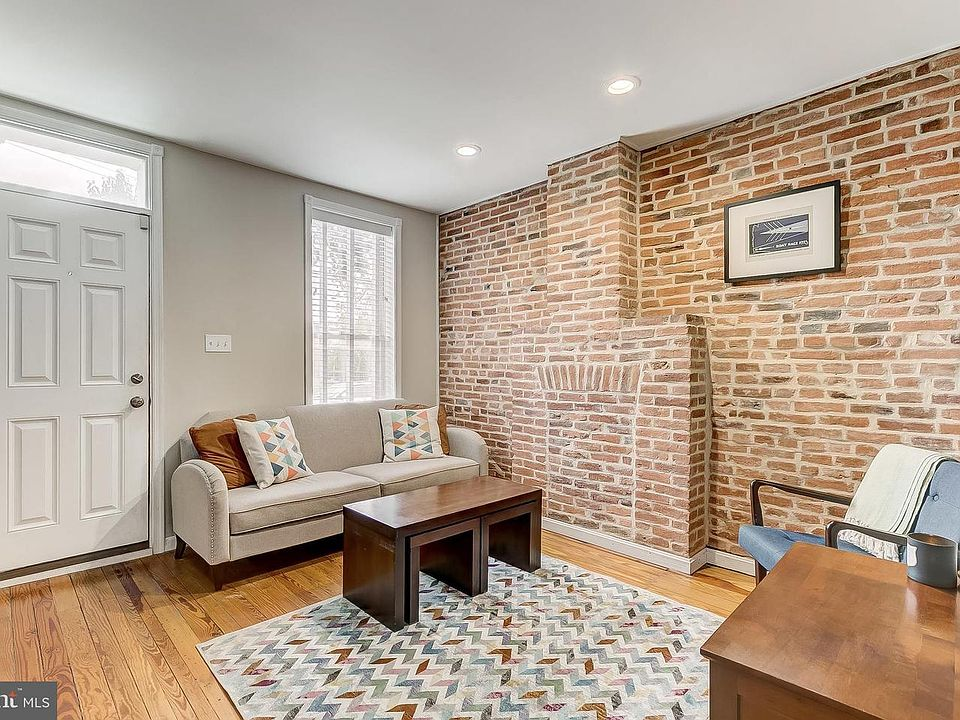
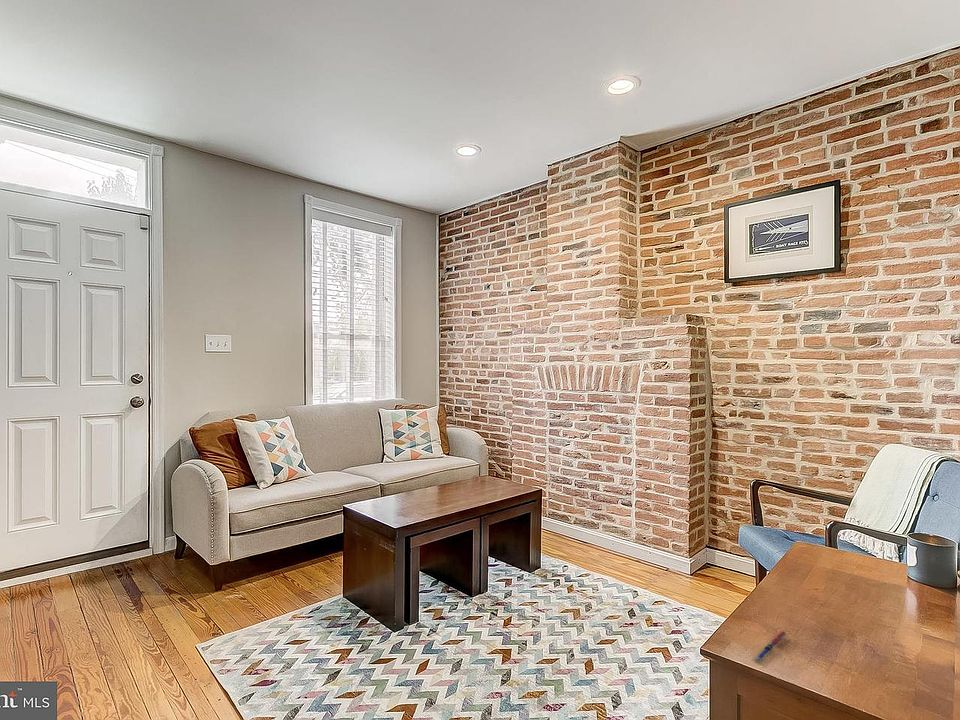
+ pen [752,631,788,664]
